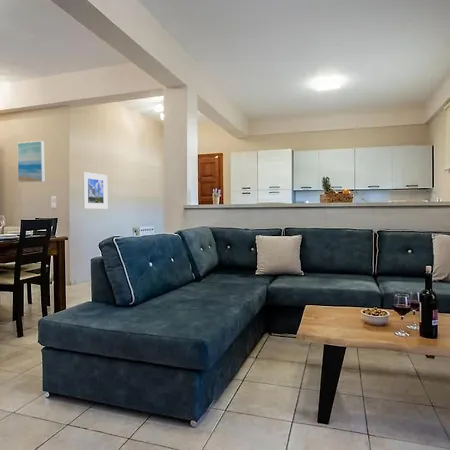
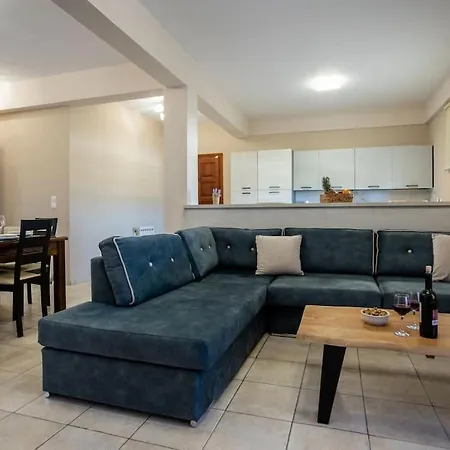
- wall art [16,140,46,184]
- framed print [82,171,108,210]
